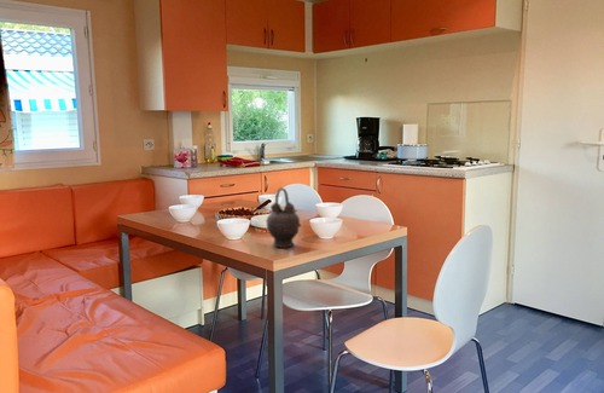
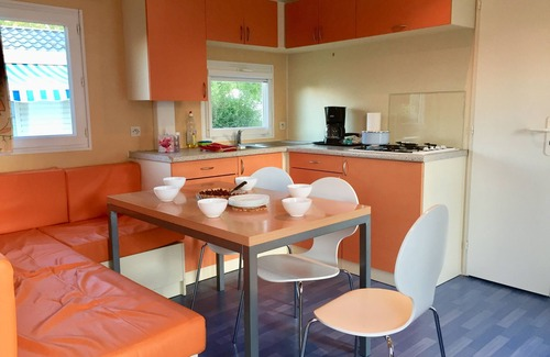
- teapot [265,186,302,248]
